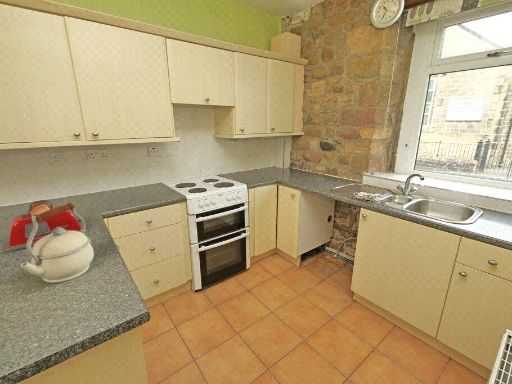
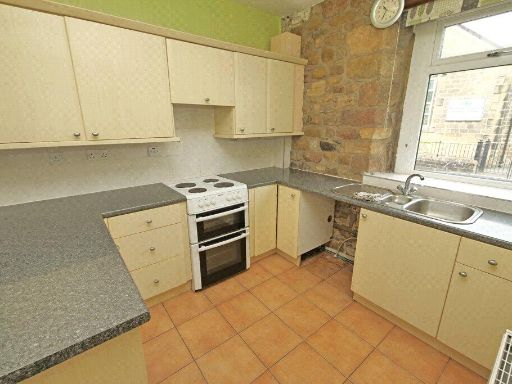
- toaster [1,199,89,253]
- kettle [20,202,95,284]
